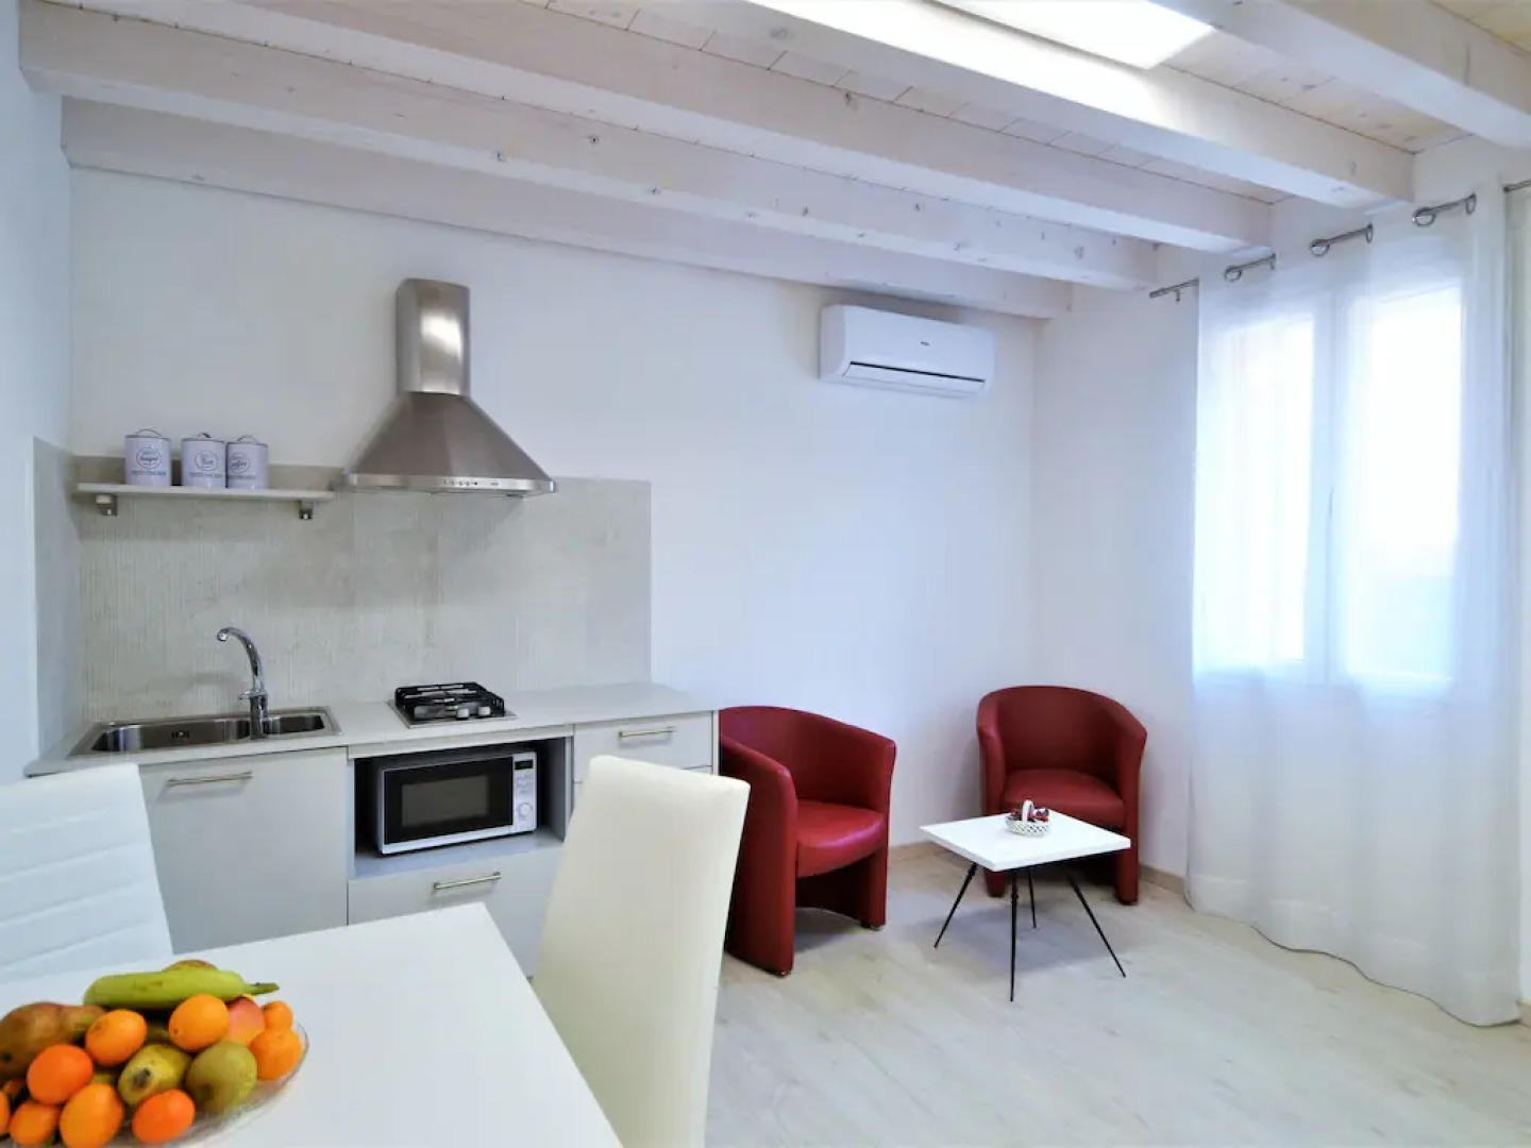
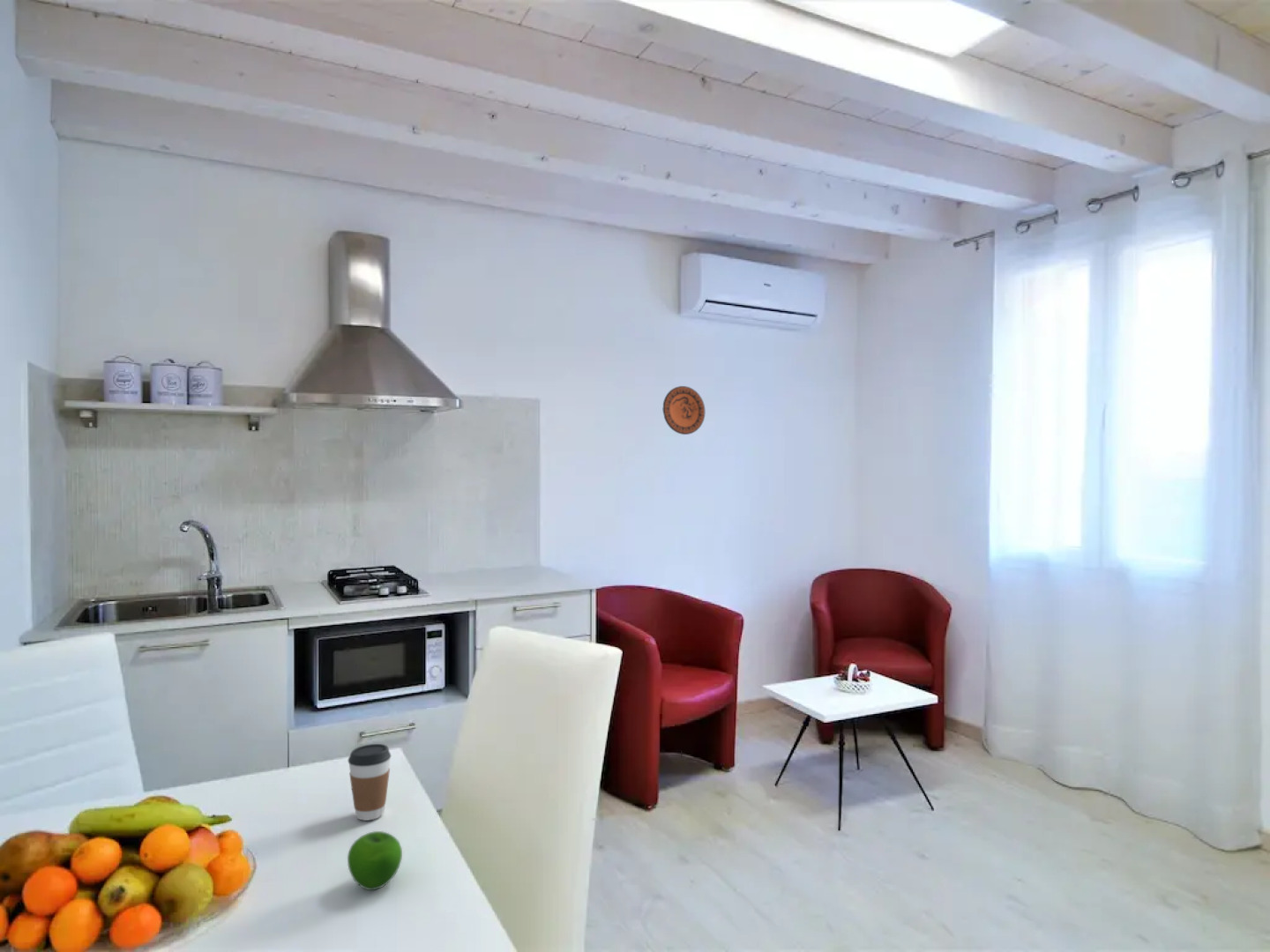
+ decorative plate [662,385,706,435]
+ apple [347,830,403,891]
+ coffee cup [347,743,392,822]
